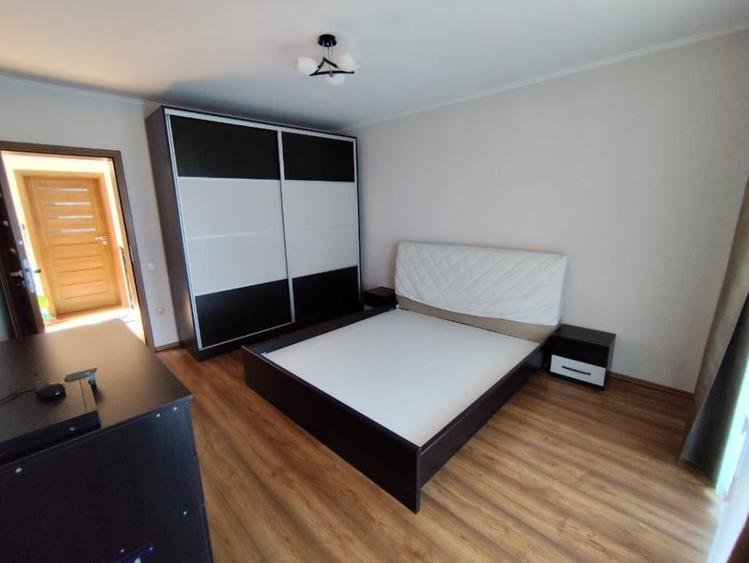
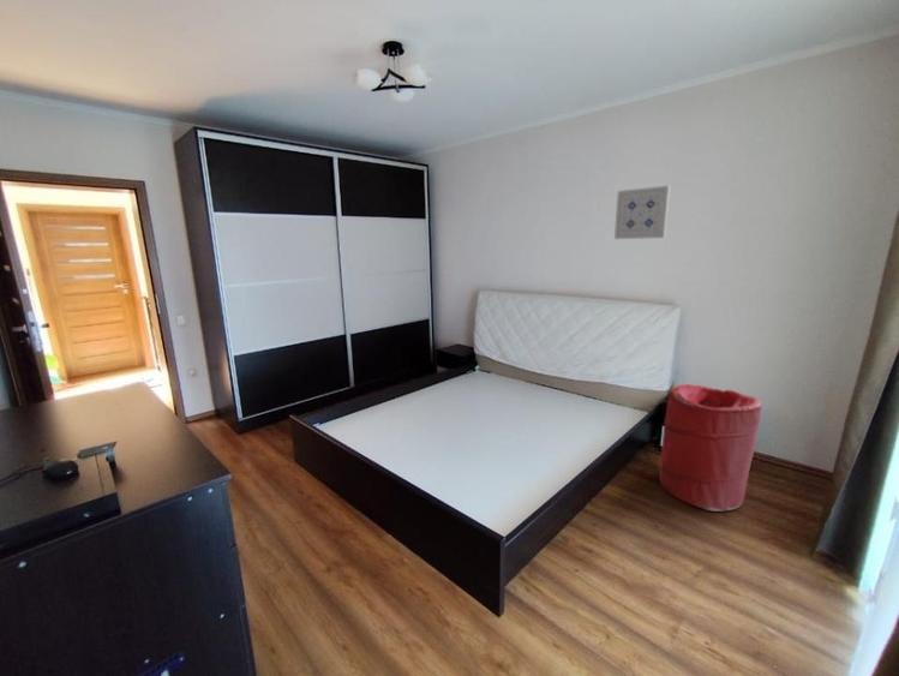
+ wall art [613,185,671,240]
+ laundry hamper [658,383,763,513]
